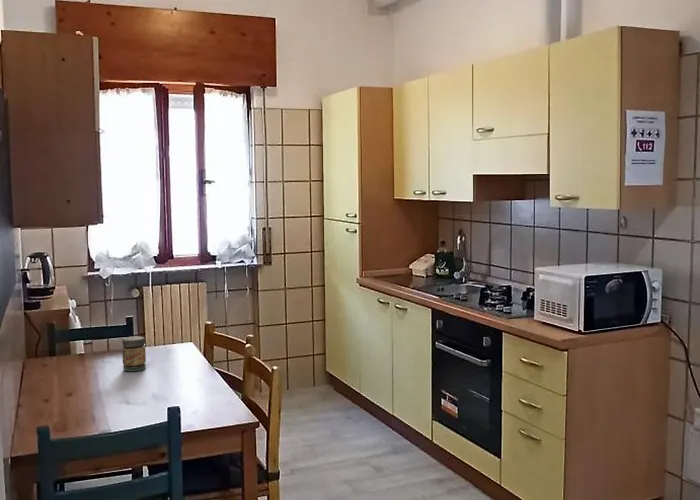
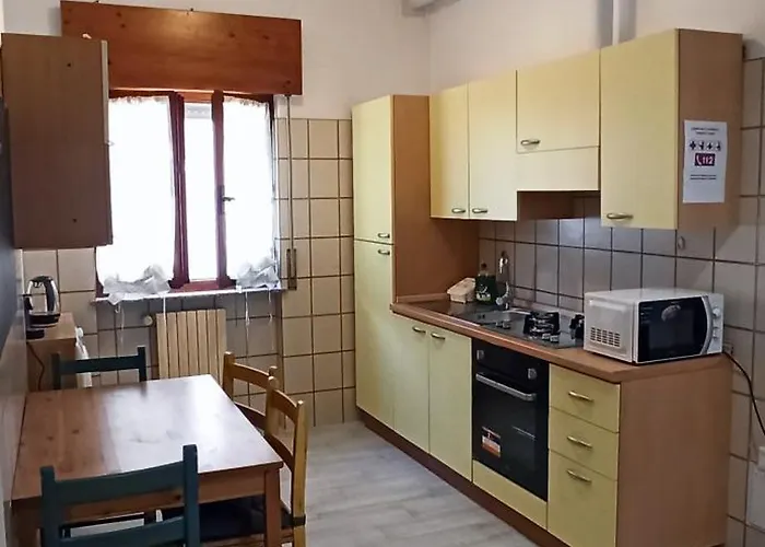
- jar [121,335,147,372]
